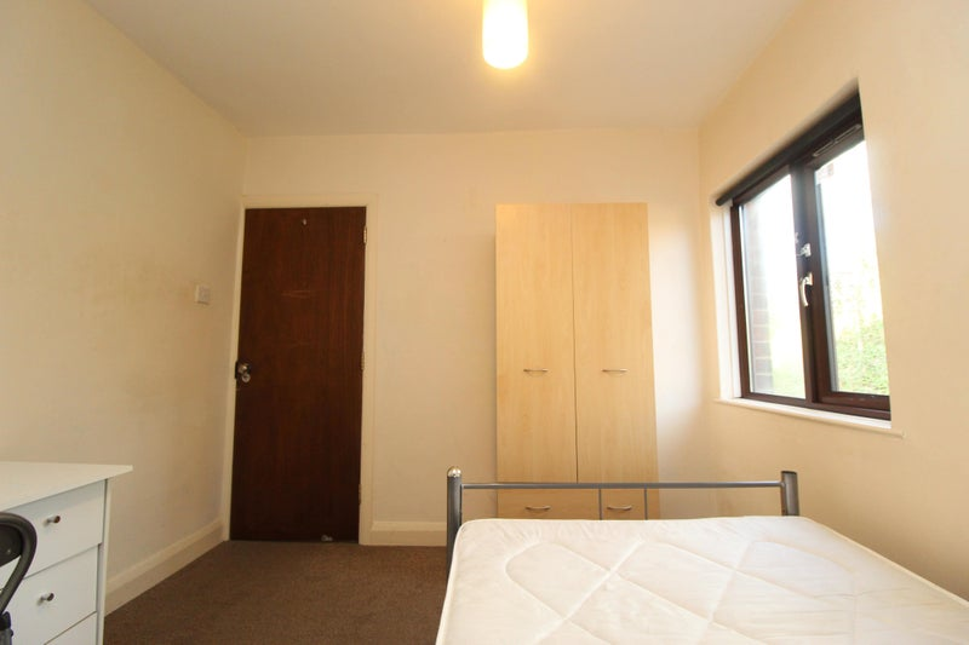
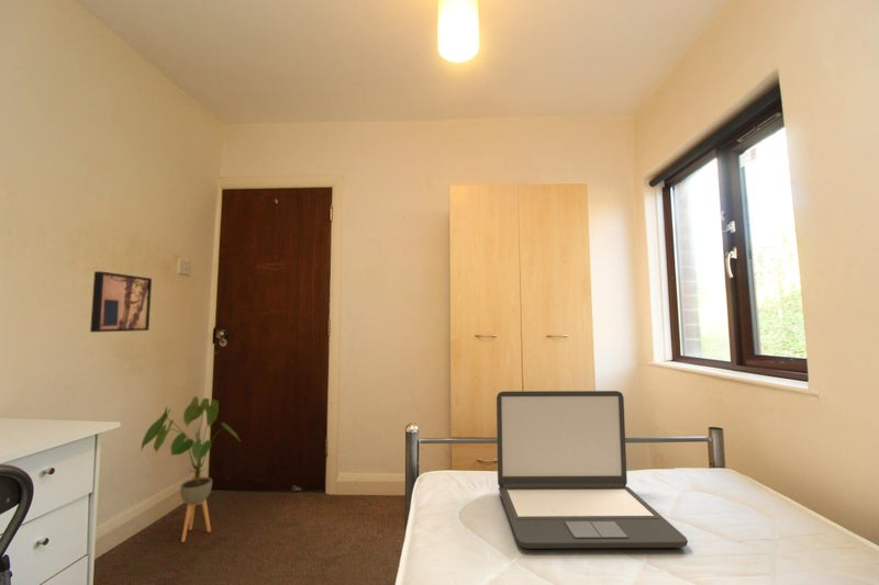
+ laptop [496,390,689,550]
+ wall art [89,270,153,334]
+ house plant [140,395,241,543]
